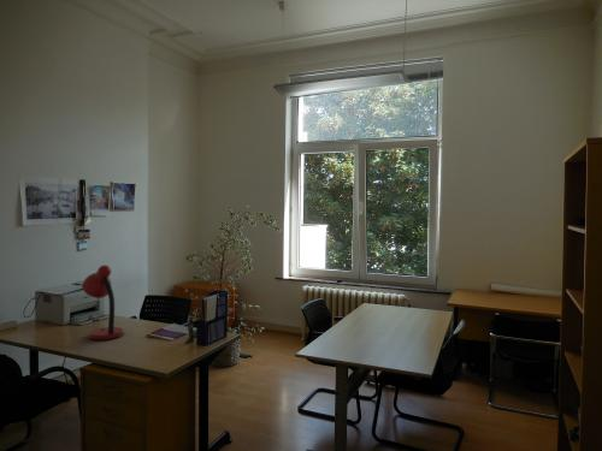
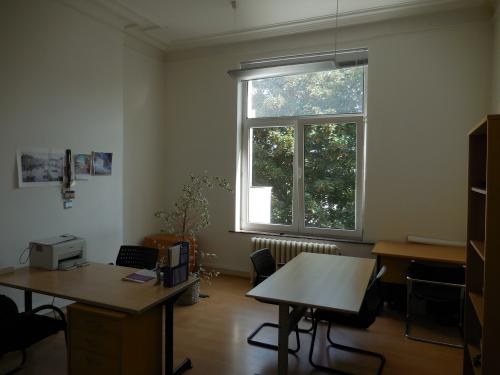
- desk lamp [81,265,125,342]
